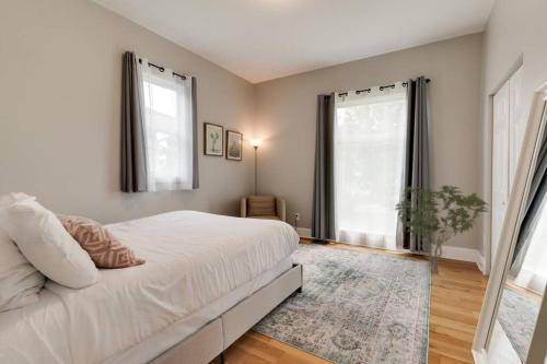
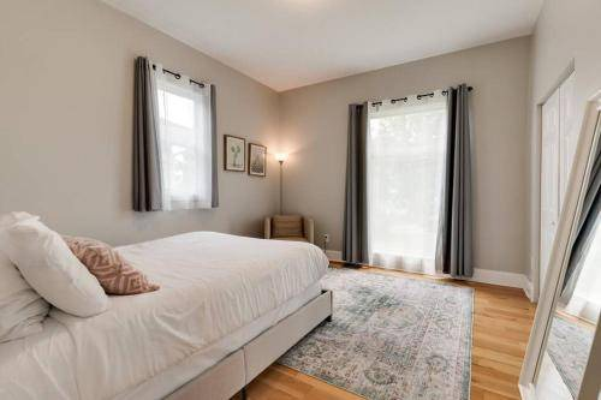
- shrub [394,184,490,274]
